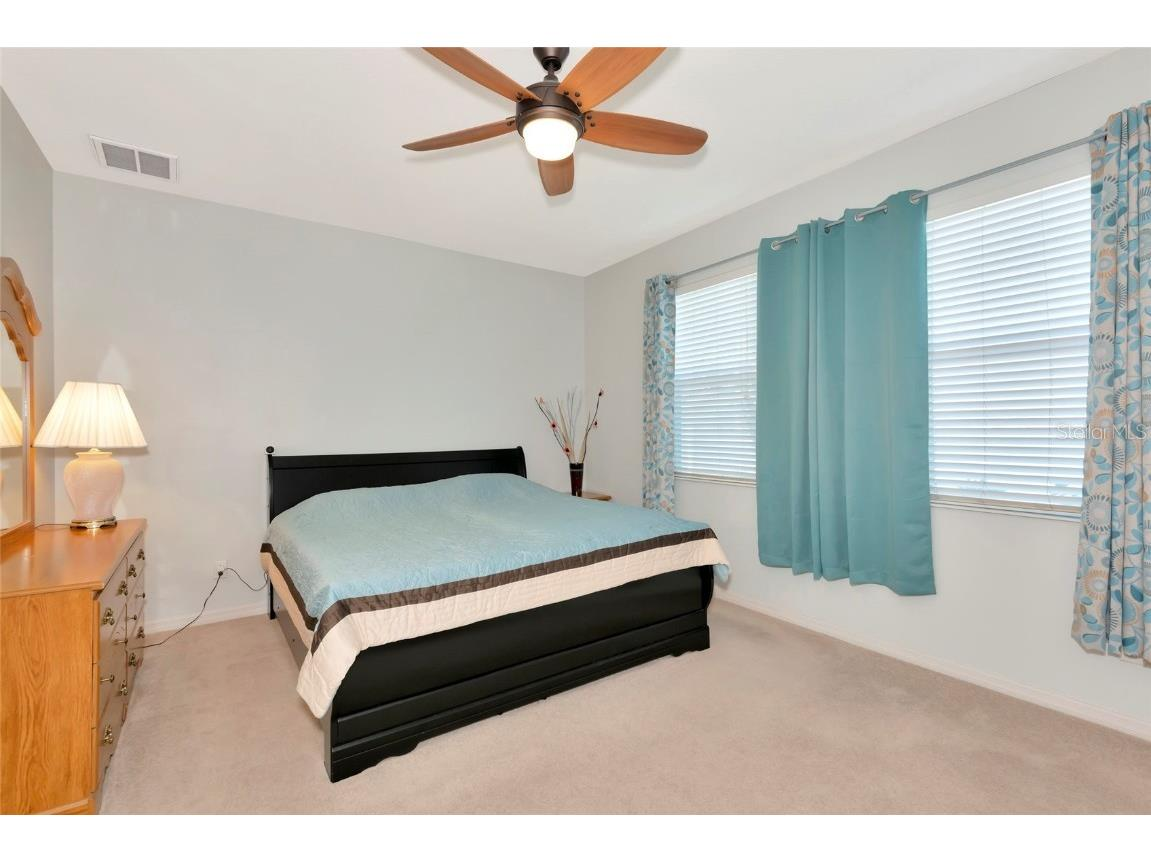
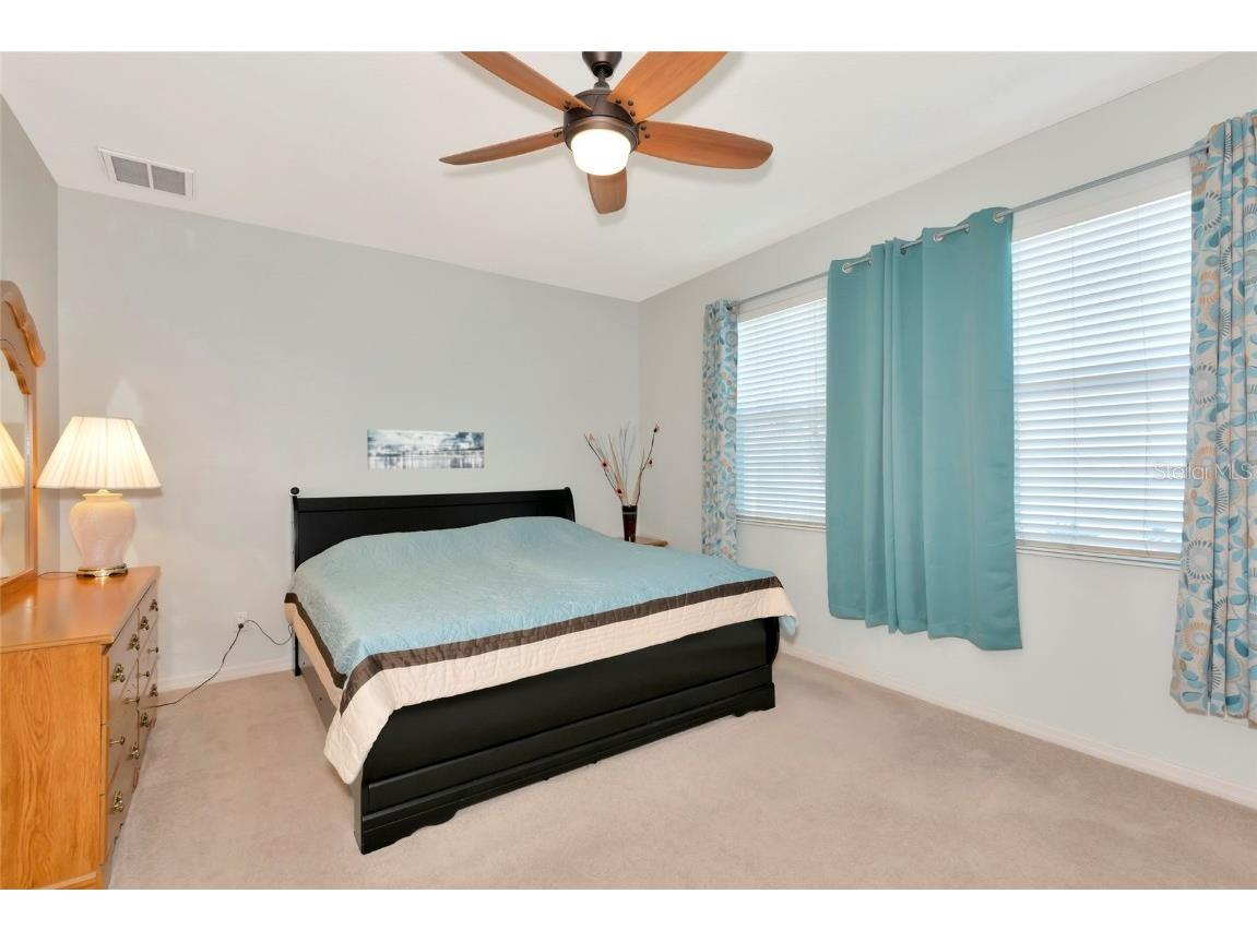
+ wall art [366,428,485,470]
